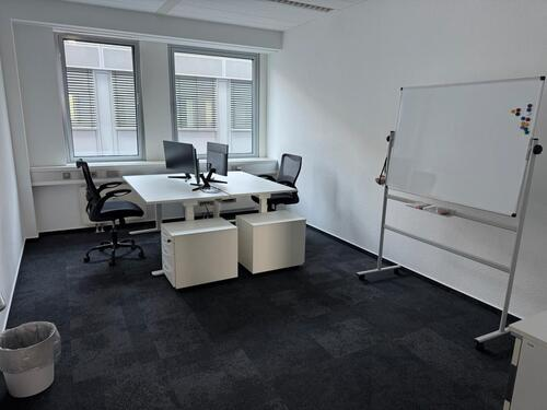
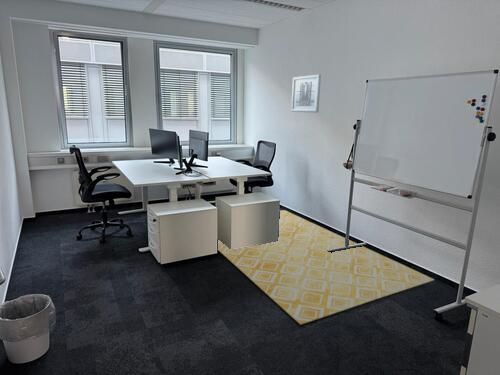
+ rug [216,209,435,326]
+ wall art [290,74,322,114]
